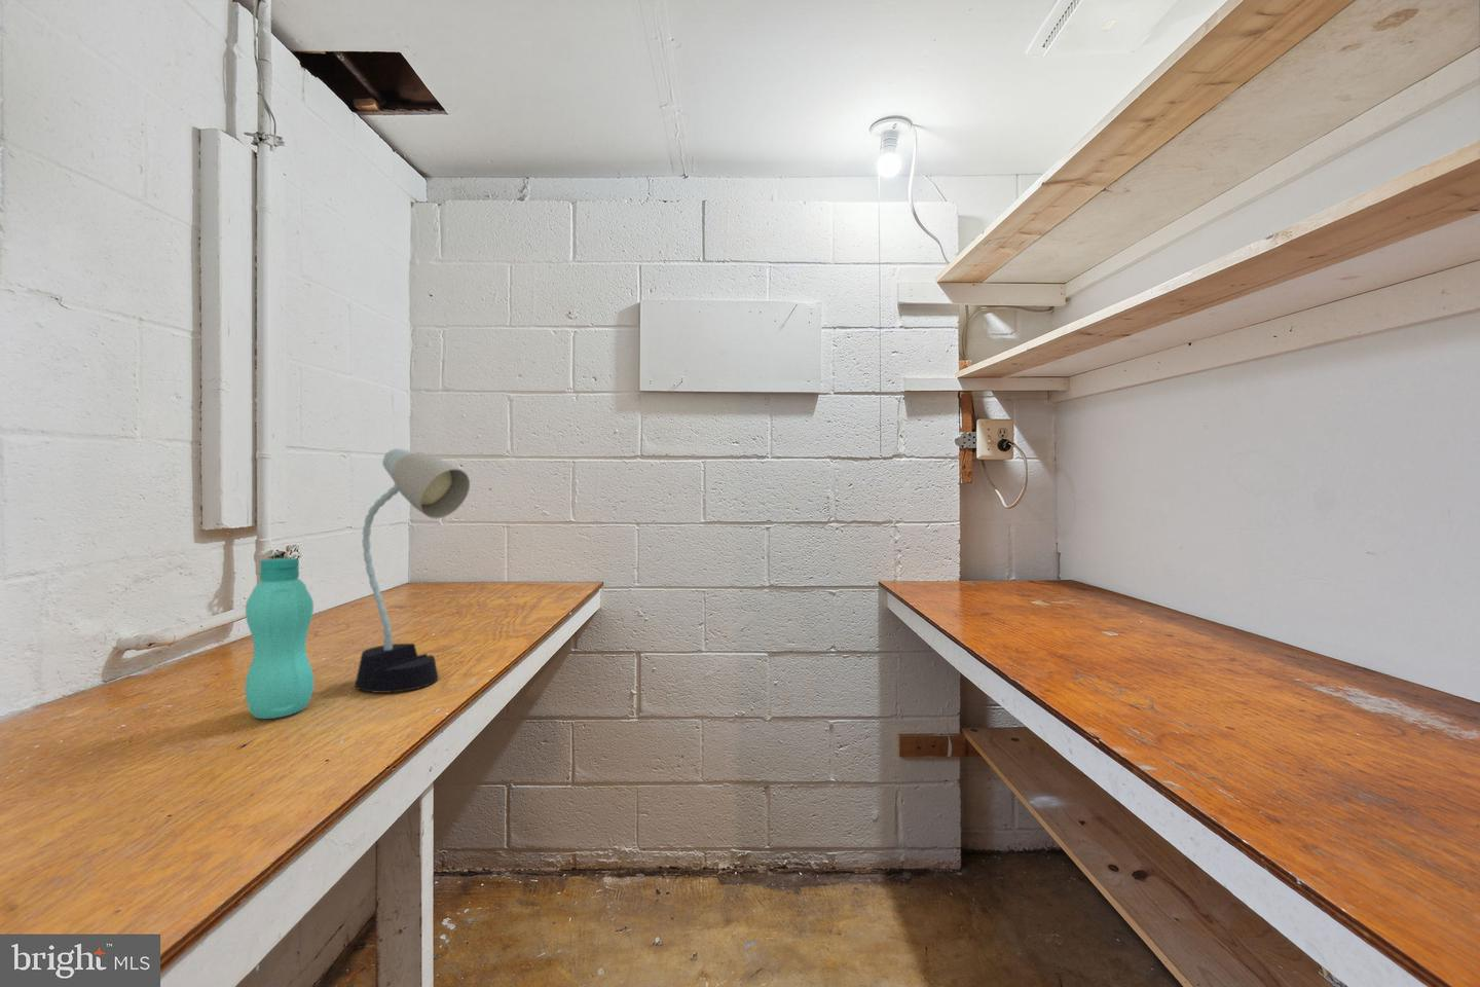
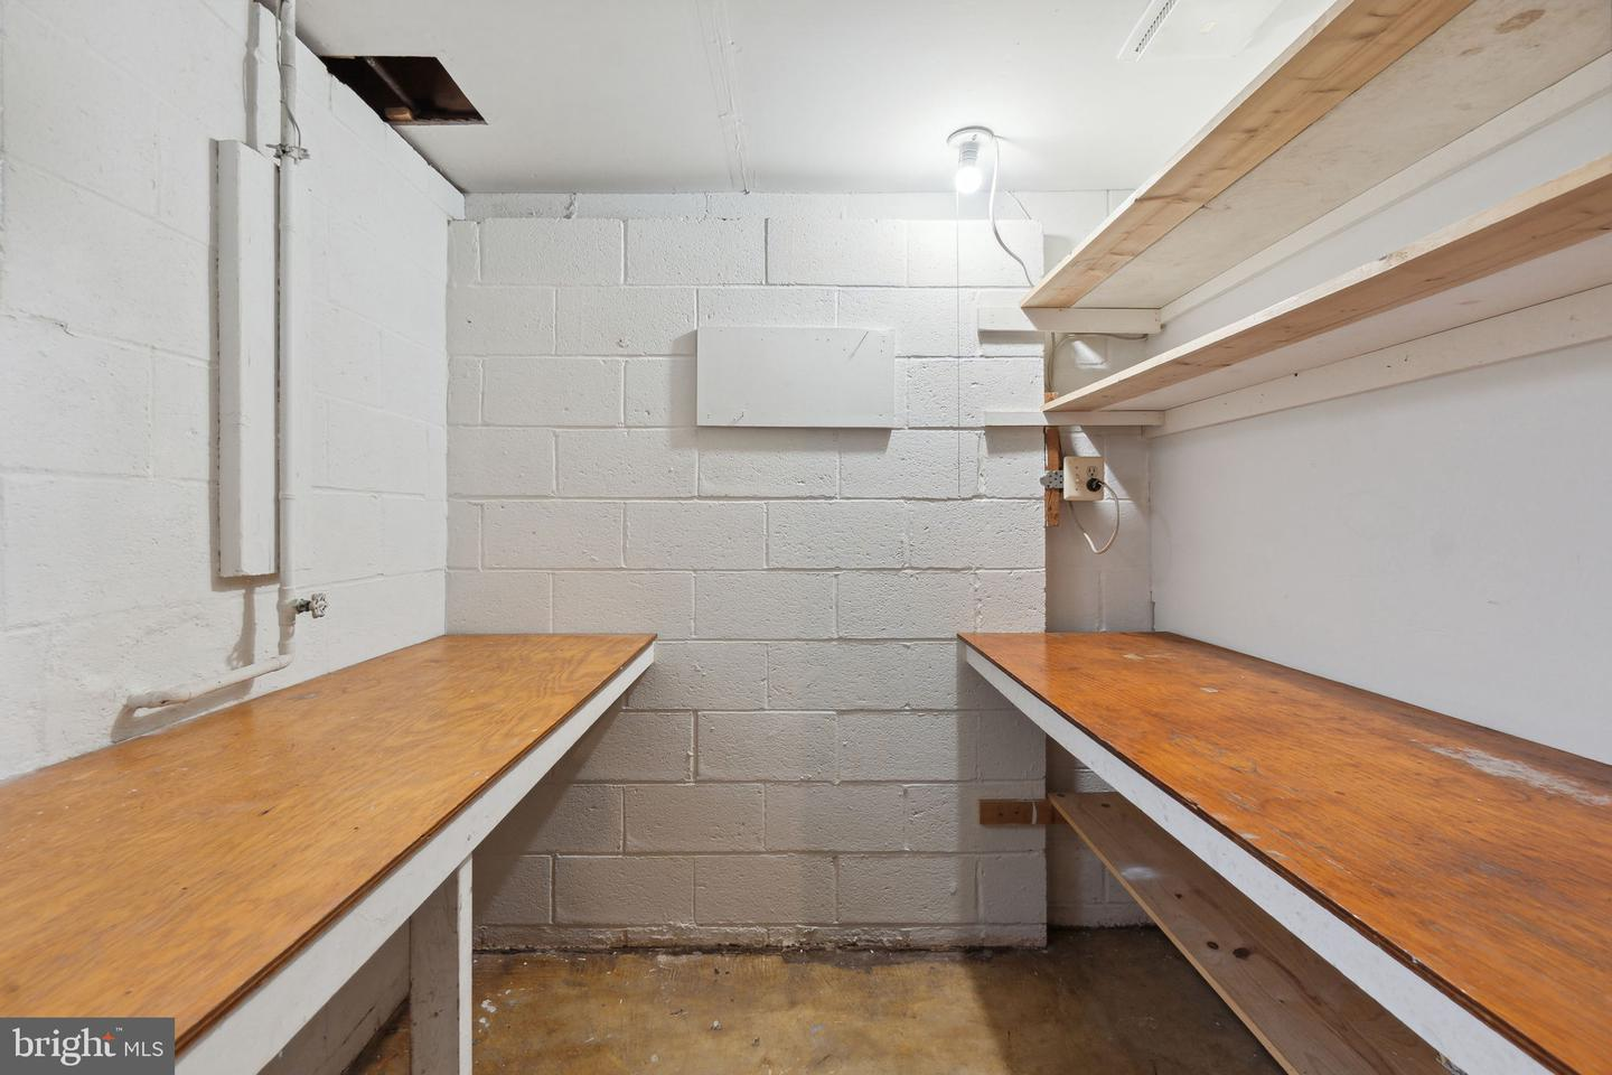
- bottle [243,557,315,719]
- desk lamp [353,447,470,694]
